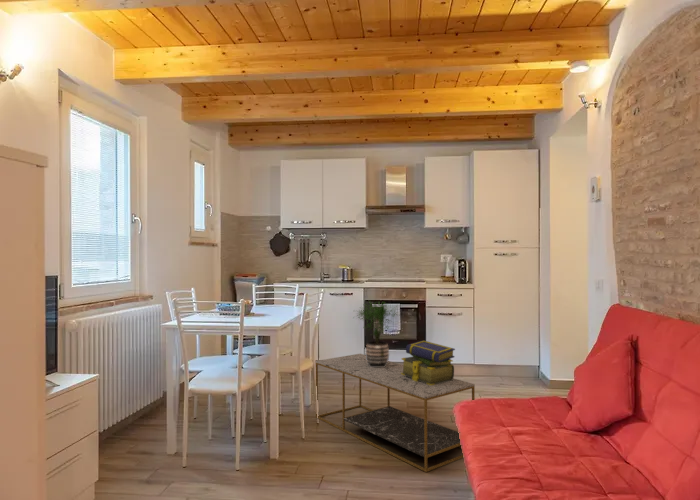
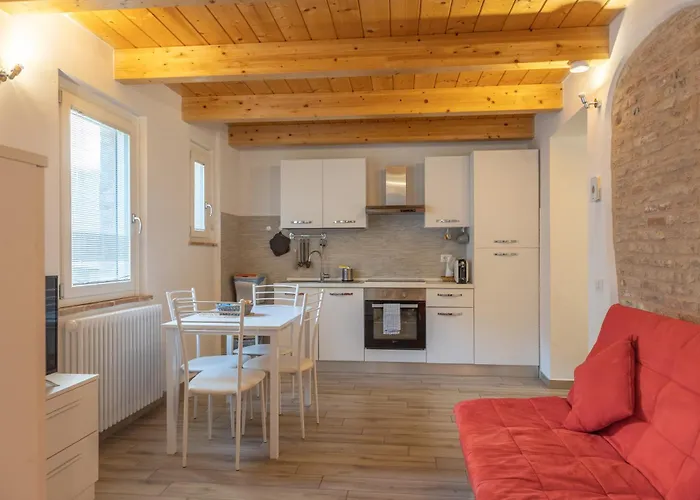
- coffee table [315,353,476,473]
- stack of books [401,339,456,385]
- potted plant [353,301,400,367]
